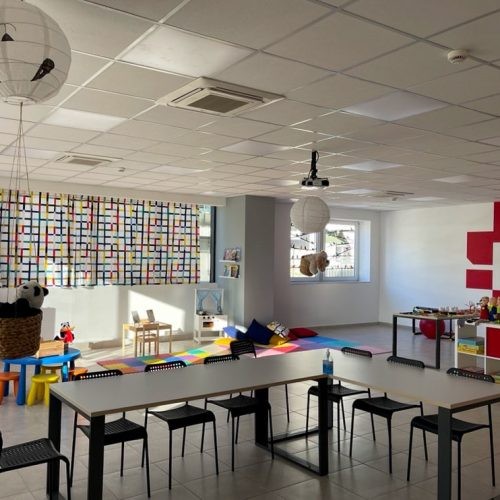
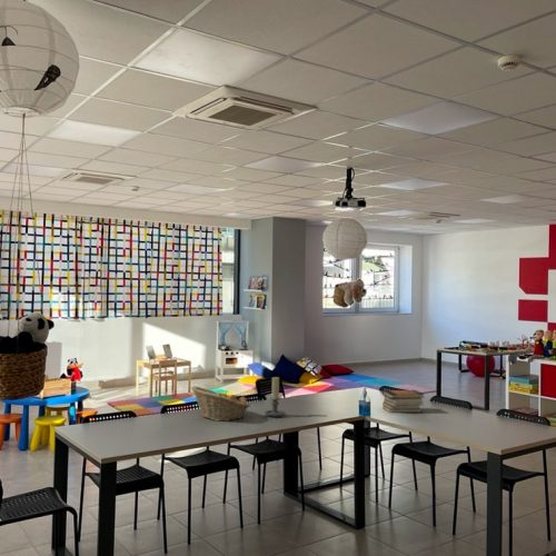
+ book stack [381,389,426,414]
+ candle holder [264,376,287,418]
+ fruit basket [189,386,251,423]
